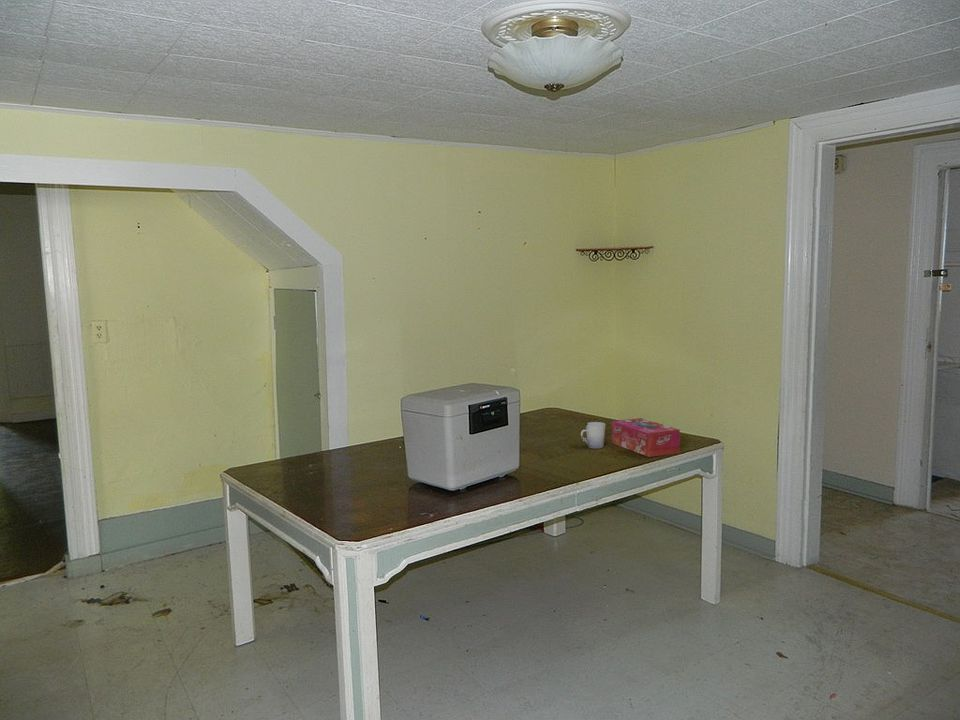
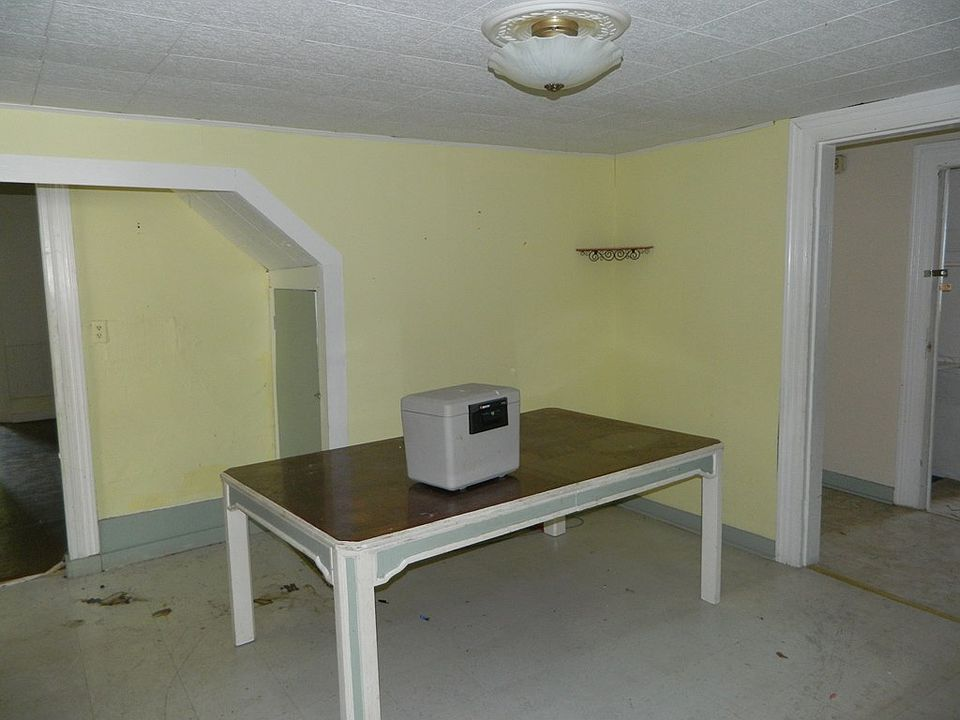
- tissue box [611,417,681,458]
- cup [580,421,607,449]
